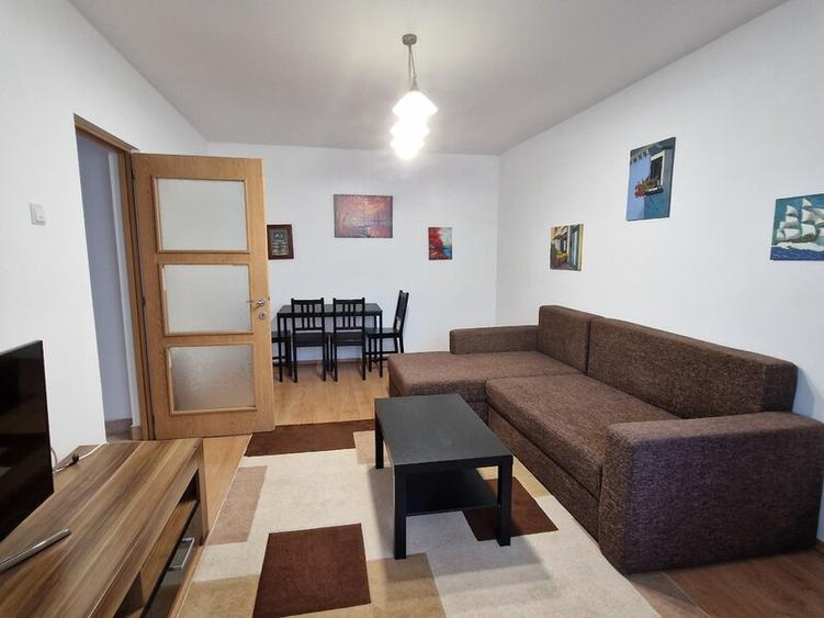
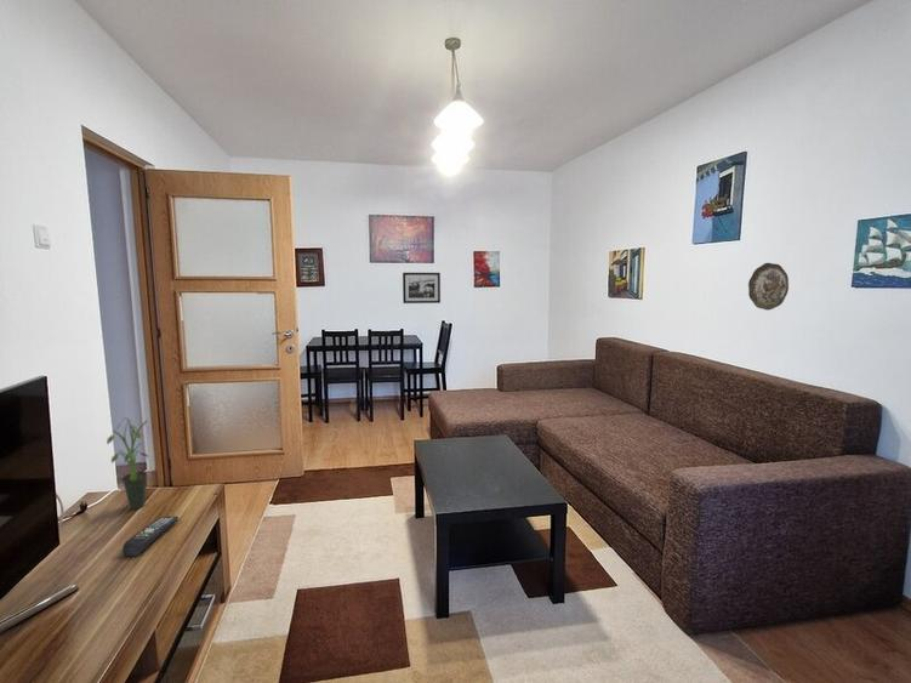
+ decorative plate [747,262,790,311]
+ potted plant [106,416,150,511]
+ picture frame [402,272,442,304]
+ remote control [121,516,180,557]
